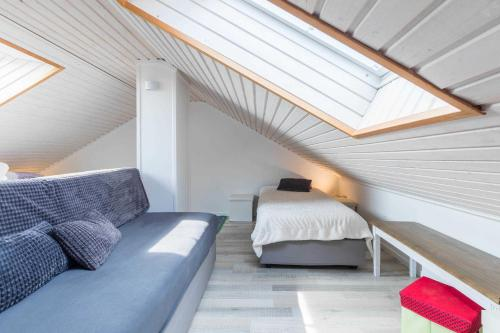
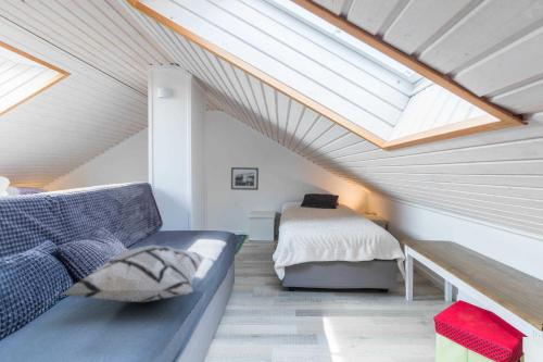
+ decorative pillow [60,244,206,303]
+ picture frame [230,166,260,191]
